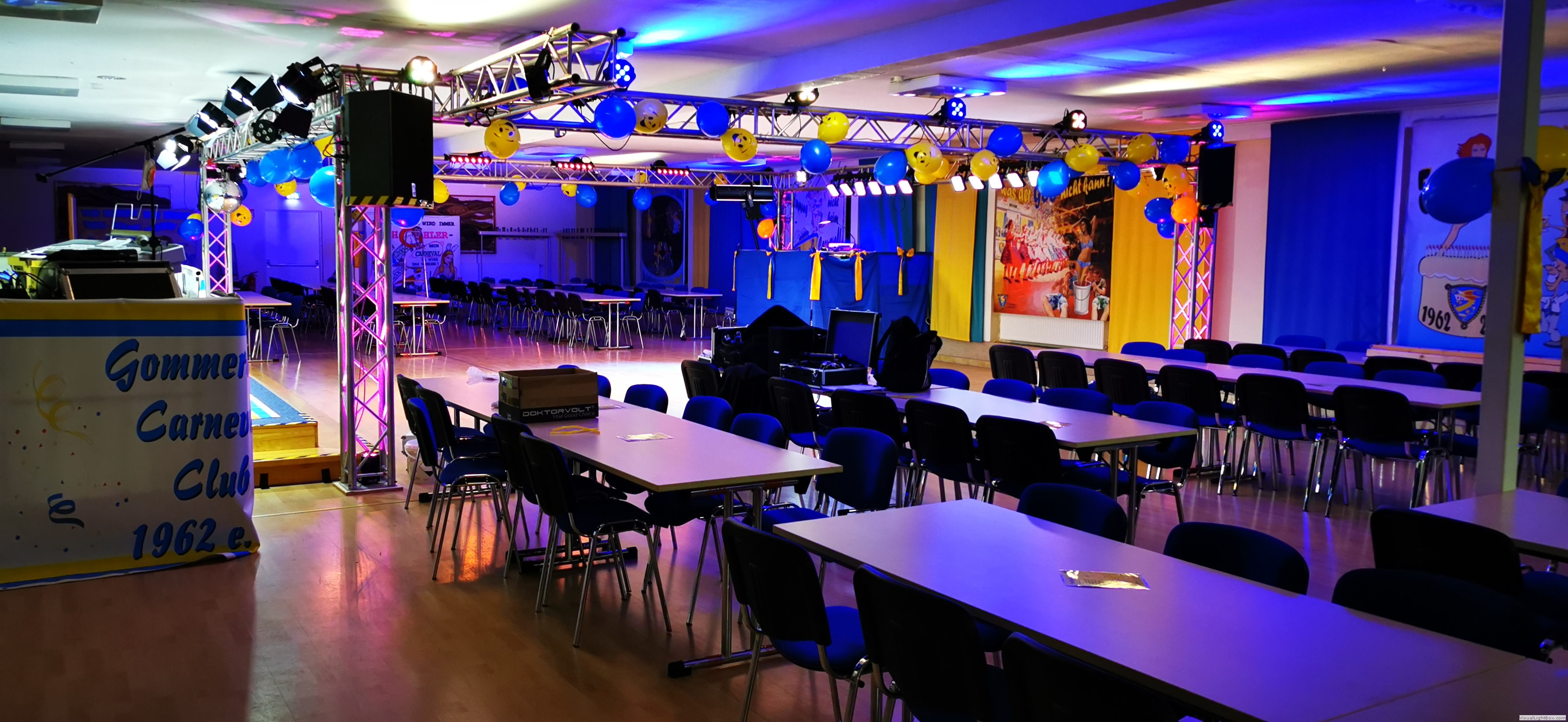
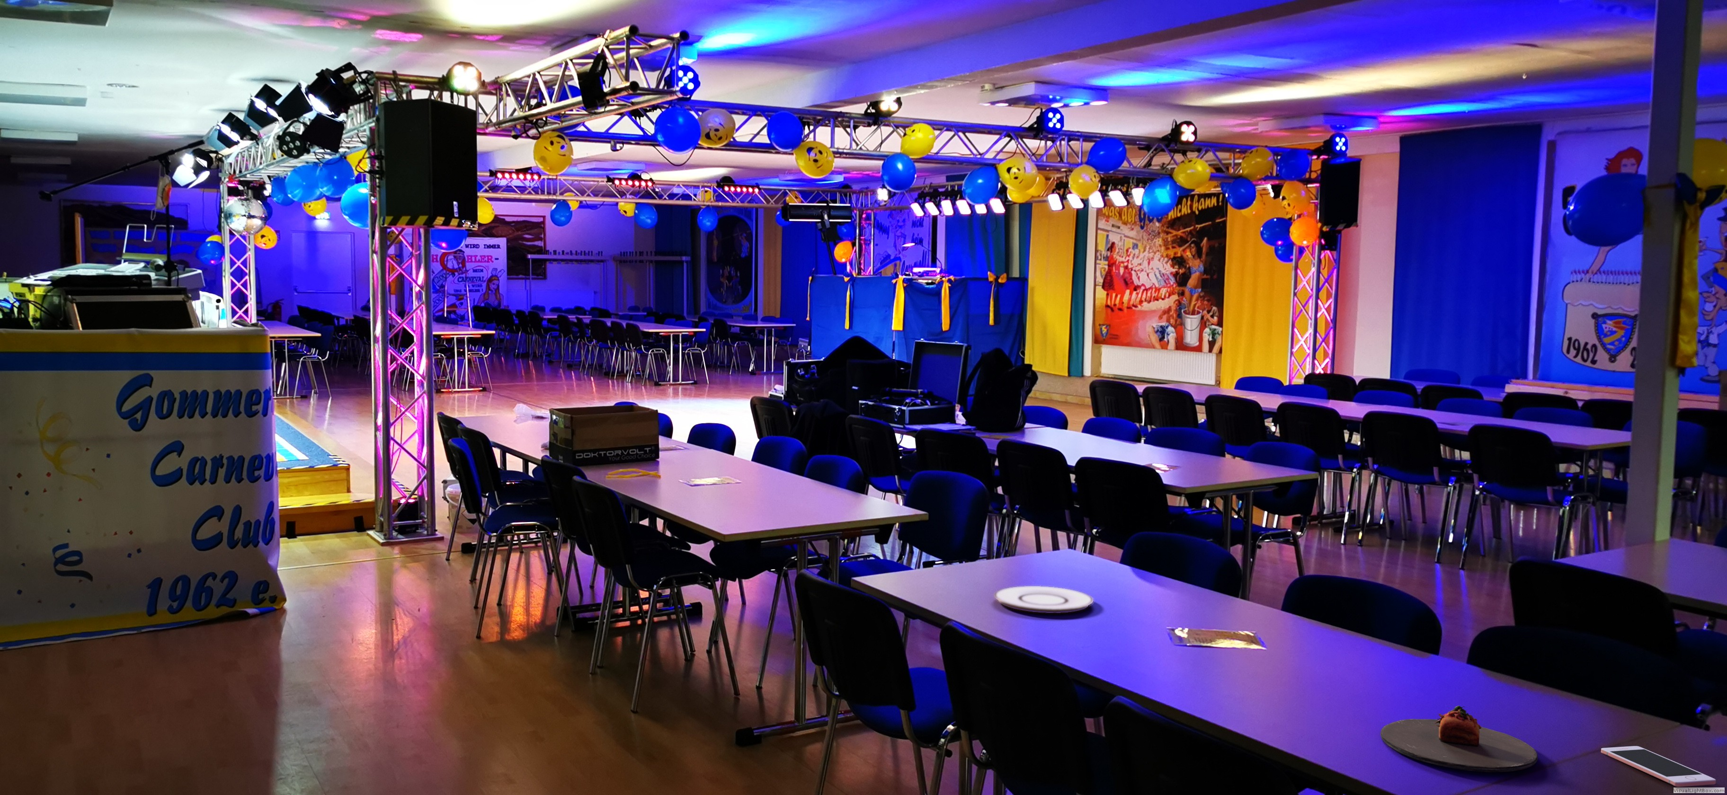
+ plate [993,586,1094,613]
+ cell phone [1600,745,1716,787]
+ plate [1380,705,1539,773]
